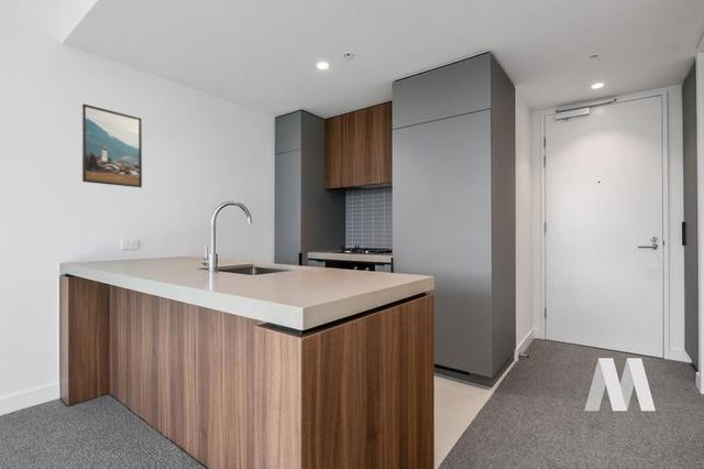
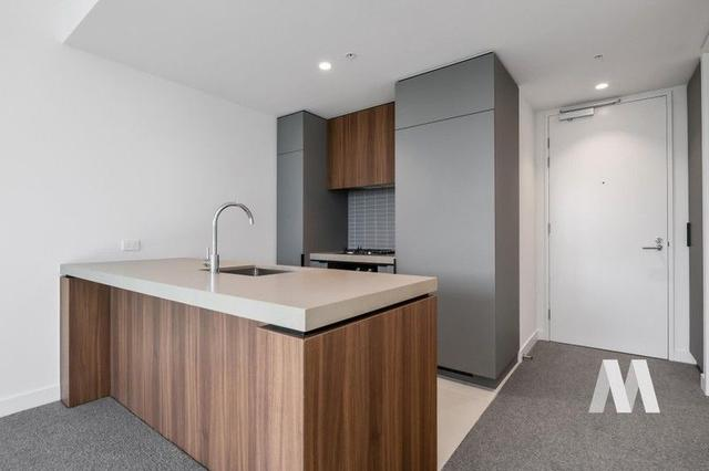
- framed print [80,102,143,188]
